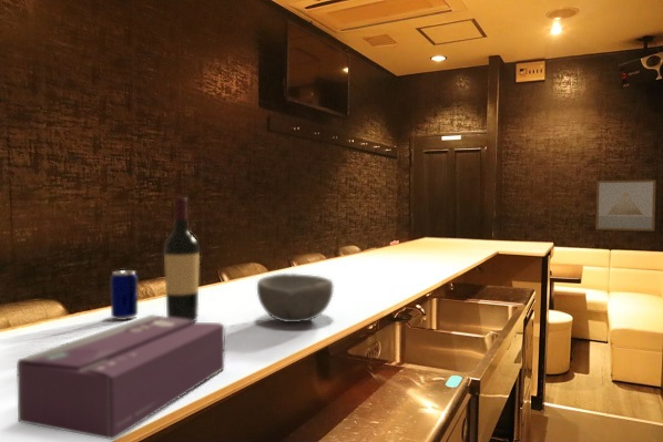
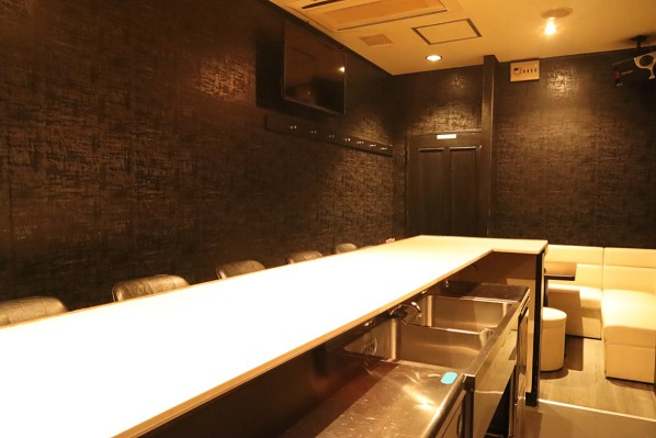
- tissue box [16,313,226,441]
- wine bottle [163,196,201,322]
- beer can [110,269,139,321]
- wall art [594,178,657,232]
- bowl [256,273,335,323]
